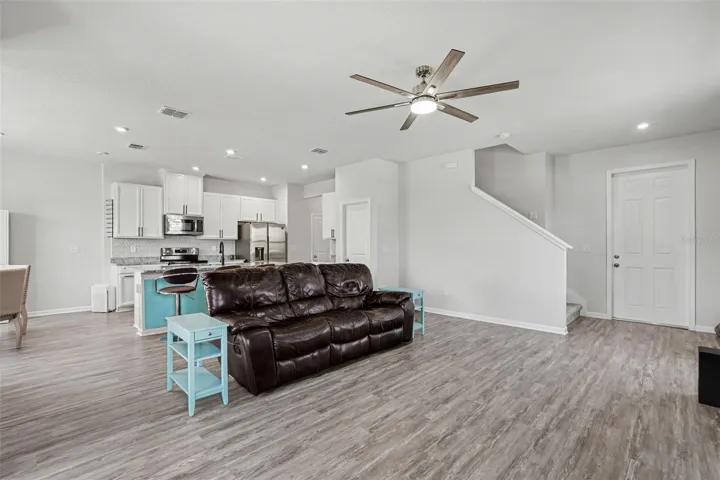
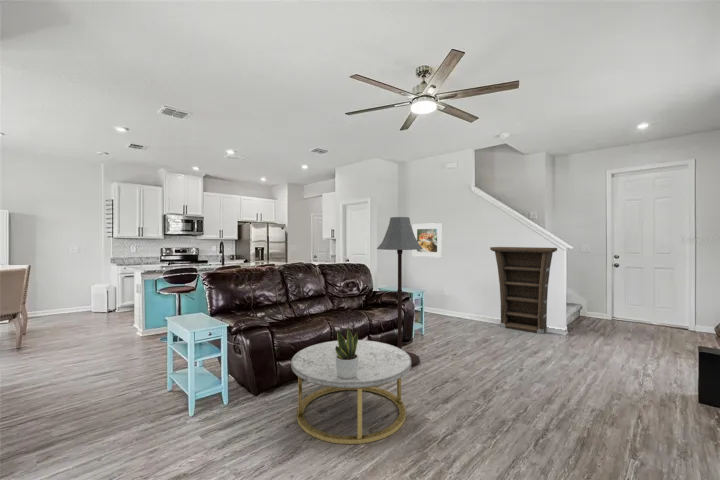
+ floor lamp [376,216,423,368]
+ potted plant [335,324,359,379]
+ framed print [412,222,443,259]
+ cabinet [489,246,558,335]
+ coffee table [290,339,412,445]
